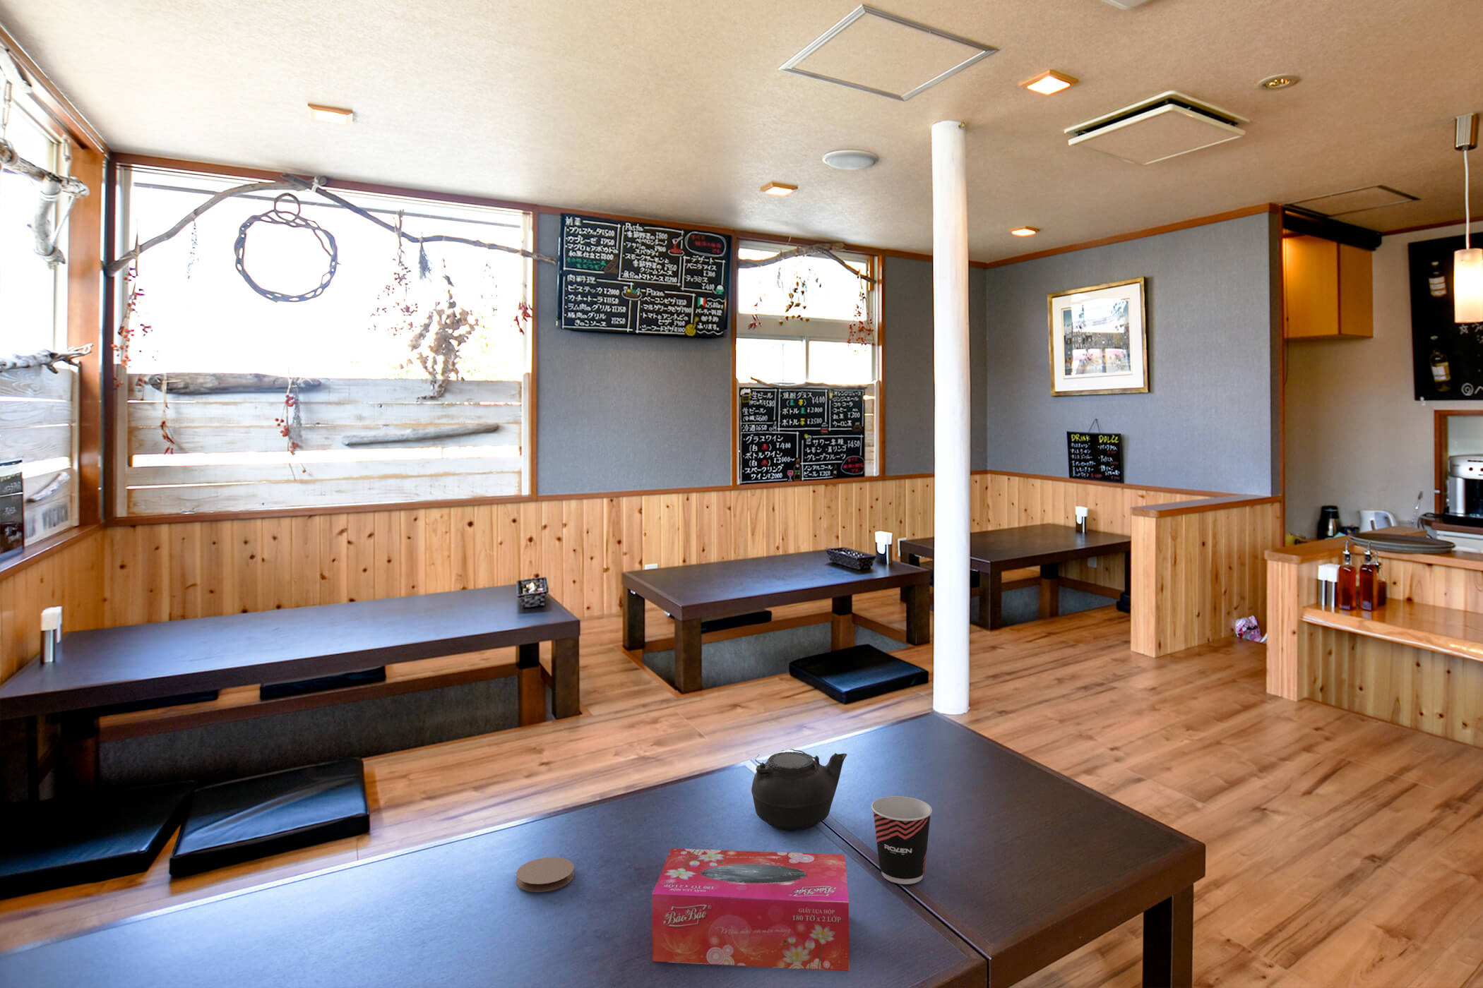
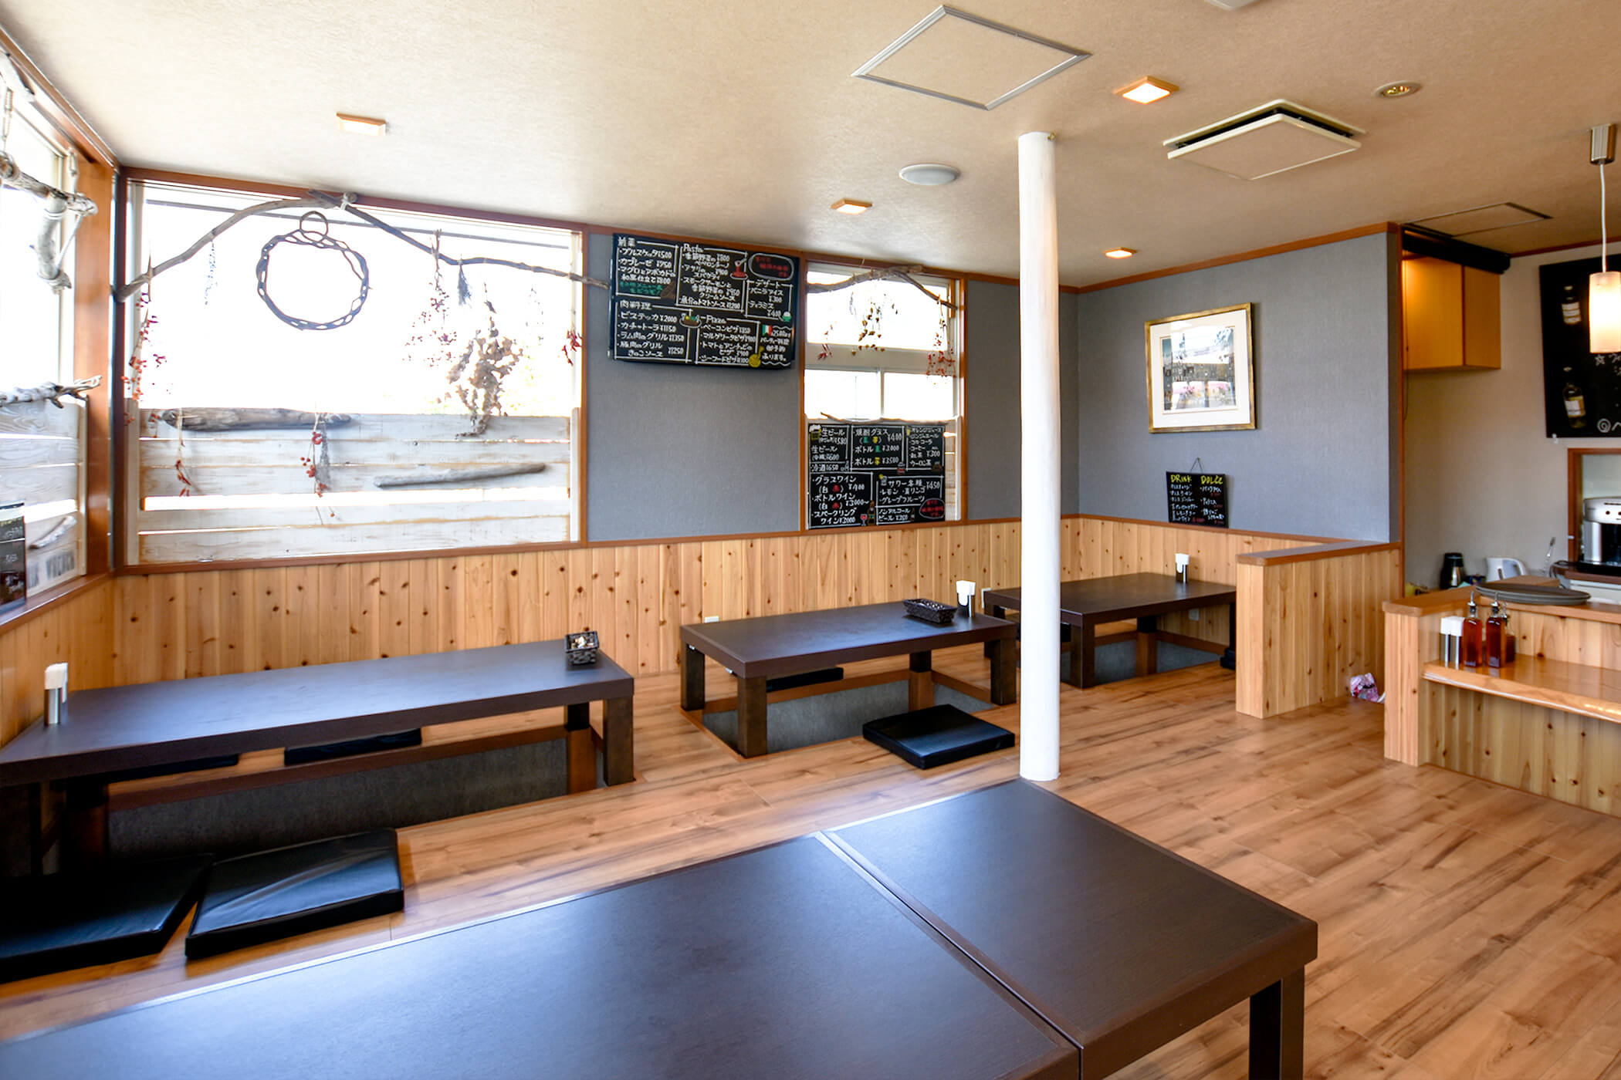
- cup [871,795,932,885]
- tissue box [651,848,851,973]
- teapot [750,749,847,831]
- coaster [515,857,575,893]
